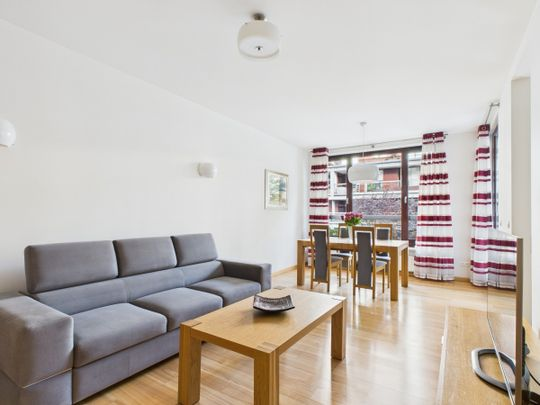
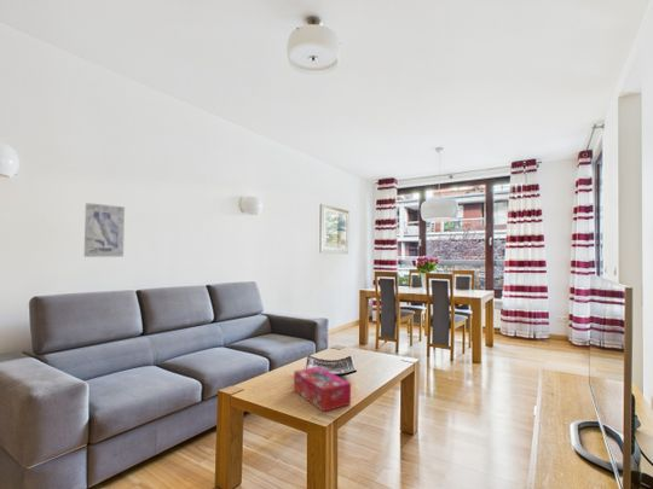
+ tissue box [293,366,352,413]
+ wall art [83,202,126,258]
